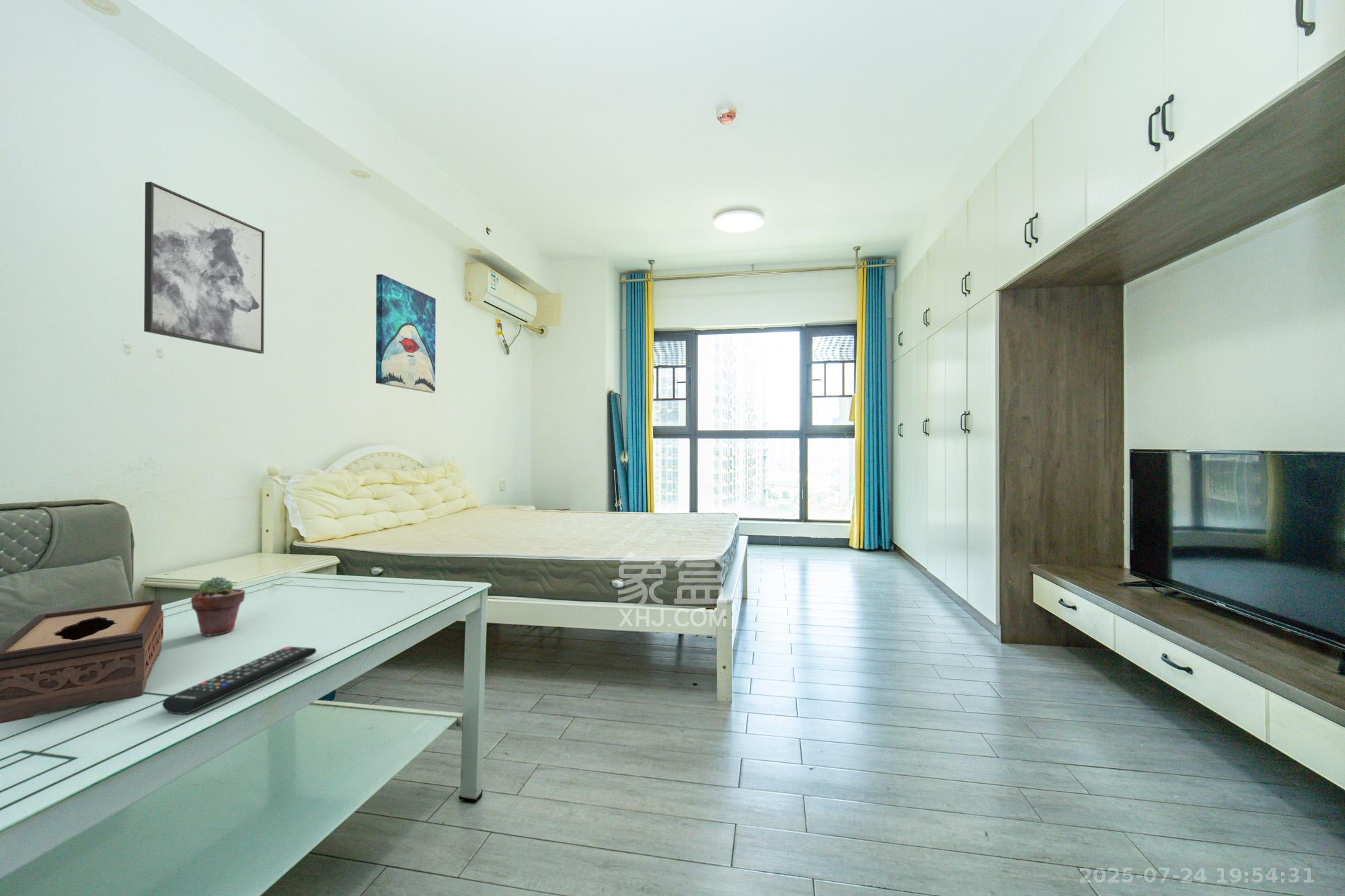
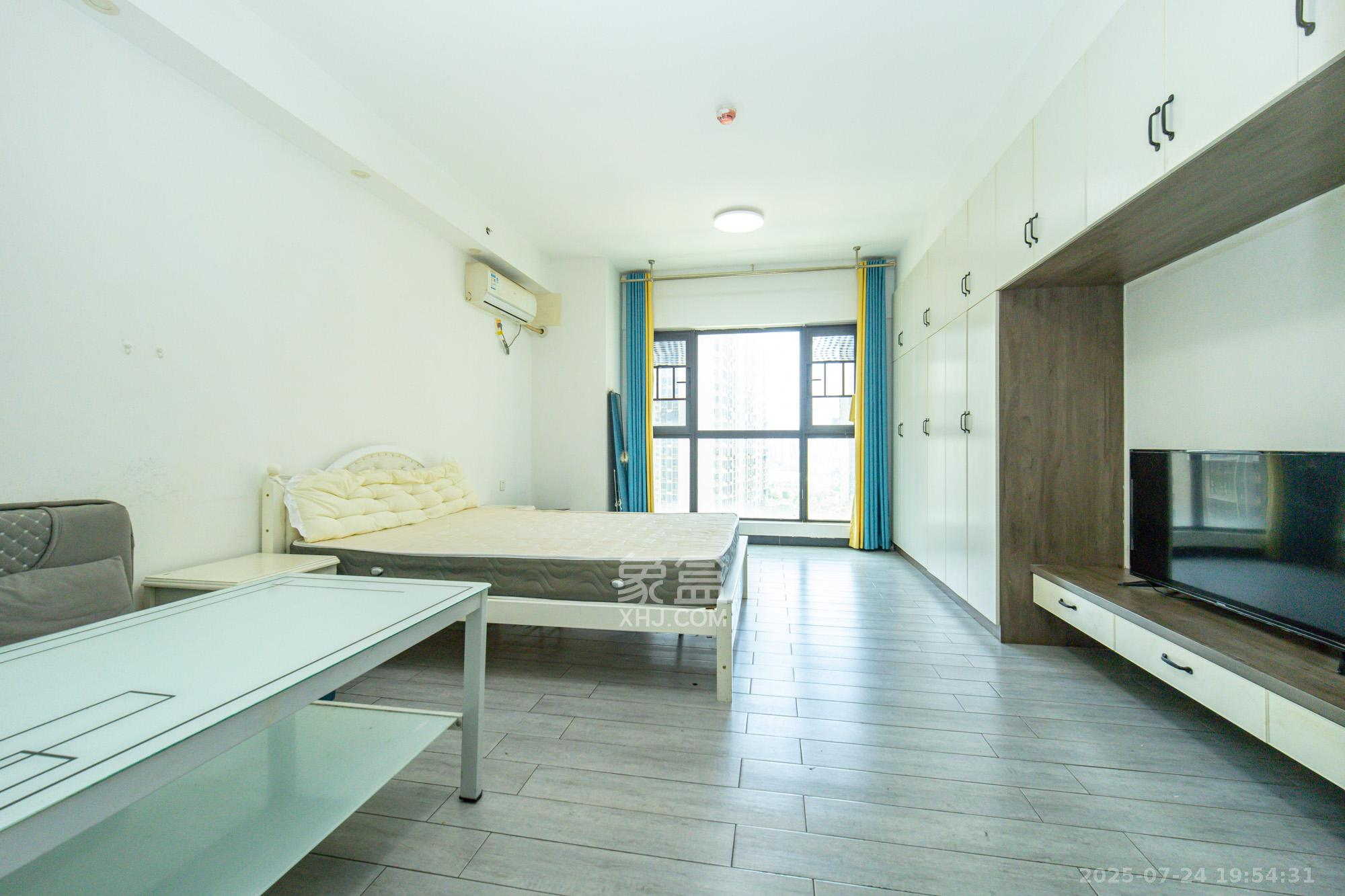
- wall art [143,181,266,354]
- wall art [375,274,436,393]
- tissue box [0,599,164,724]
- remote control [161,646,317,715]
- potted succulent [190,576,246,637]
